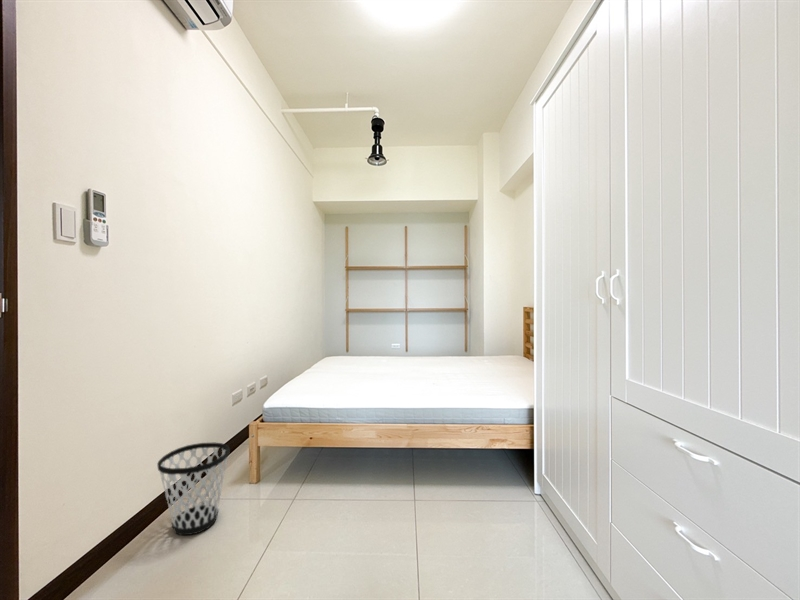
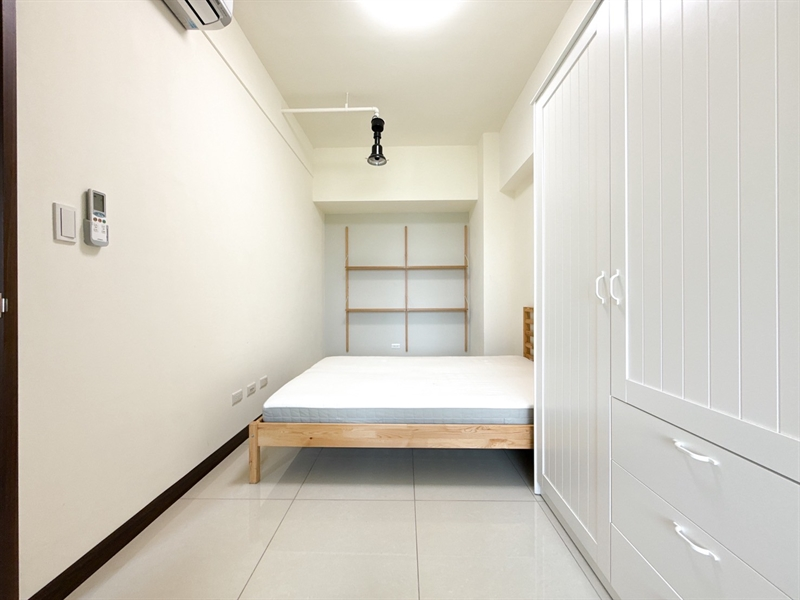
- wastebasket [156,442,230,536]
